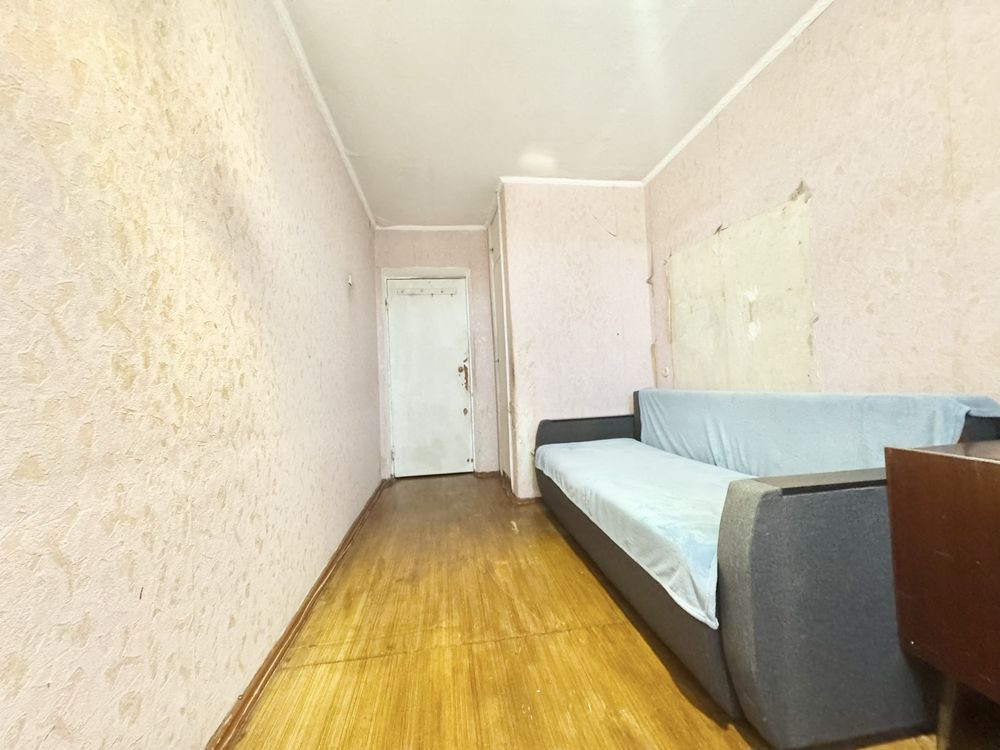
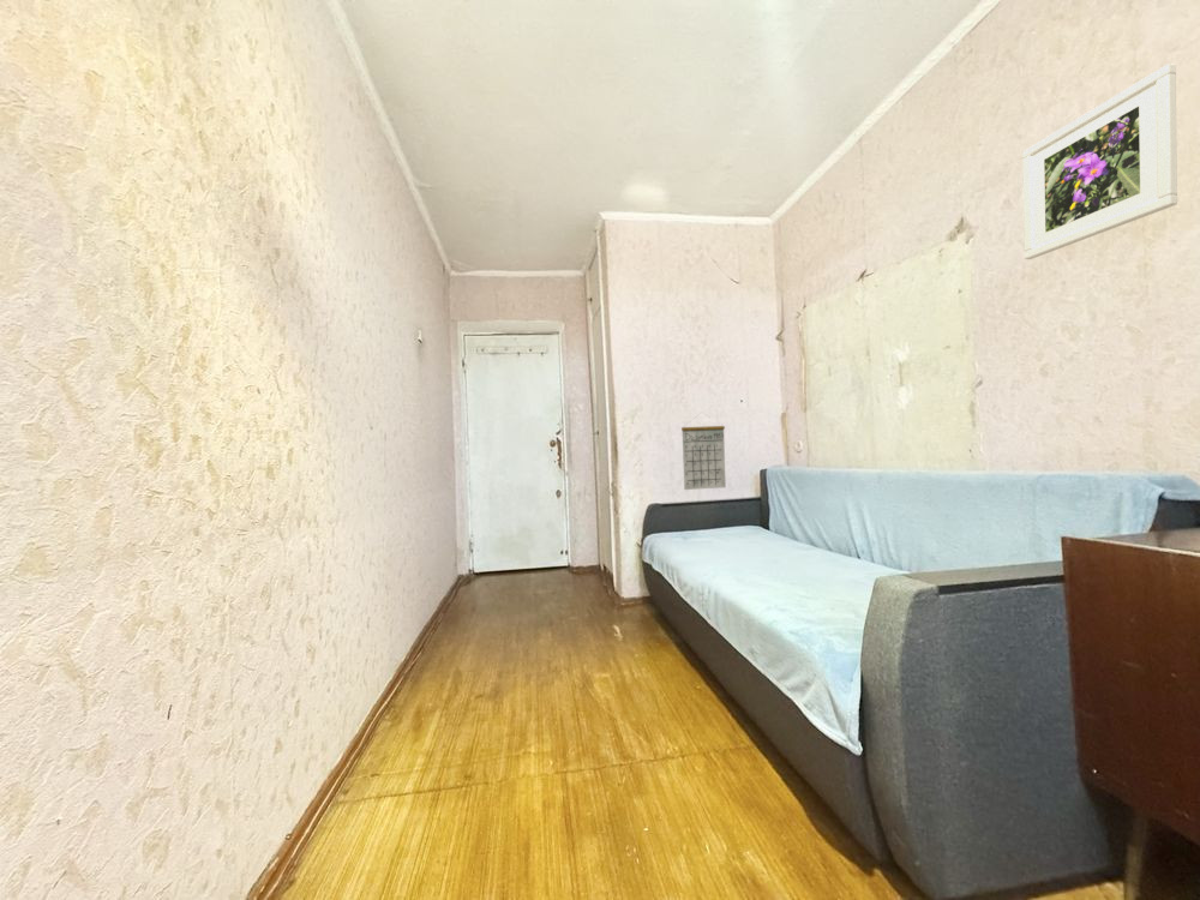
+ calendar [680,412,727,491]
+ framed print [1021,62,1178,260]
